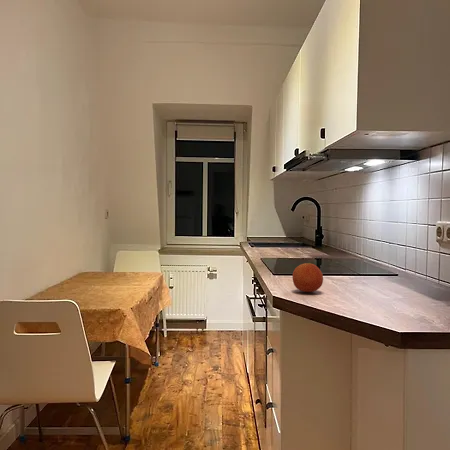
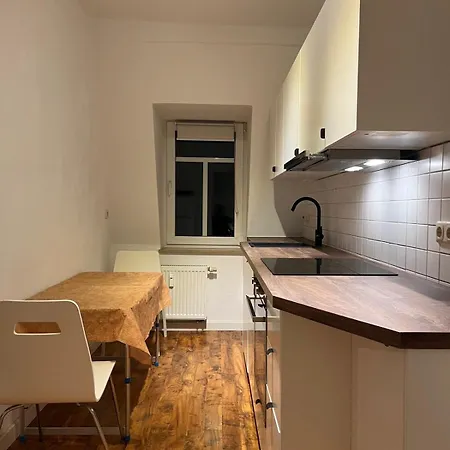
- fruit [291,262,324,293]
